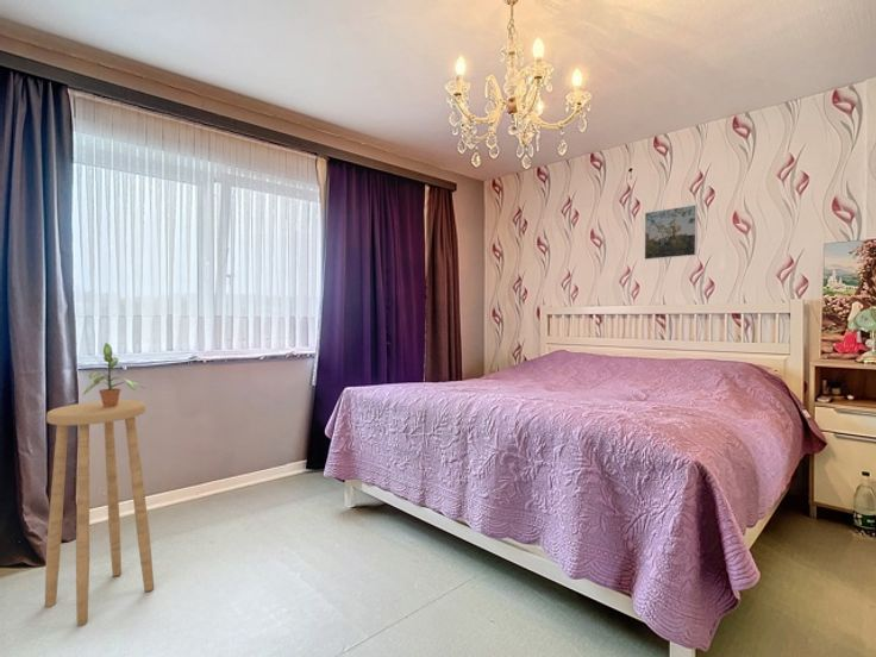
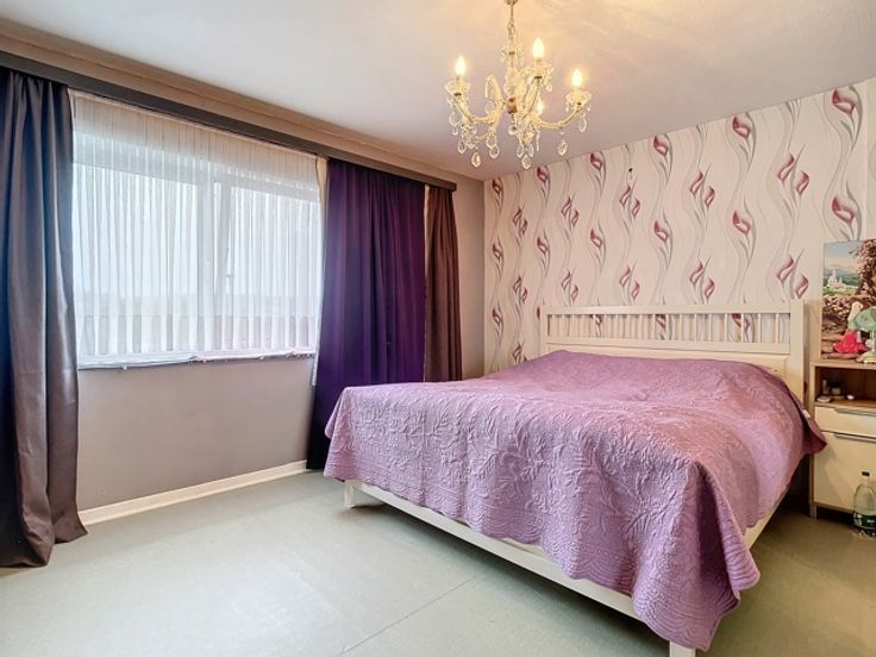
- potted plant [82,342,144,407]
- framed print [644,204,699,261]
- stool [44,399,155,627]
